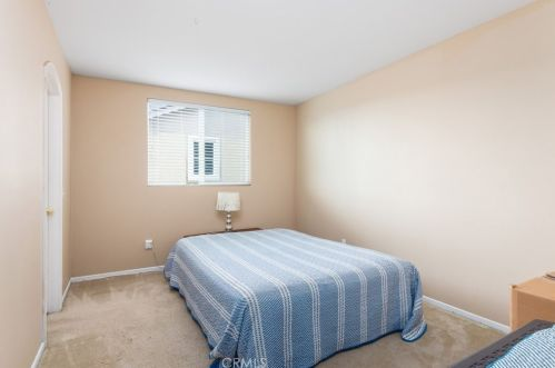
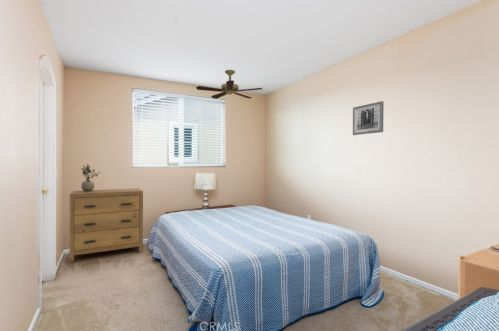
+ ceiling fan [195,69,263,100]
+ potted plant [80,163,102,192]
+ wall art [352,100,385,136]
+ dresser [68,187,144,263]
